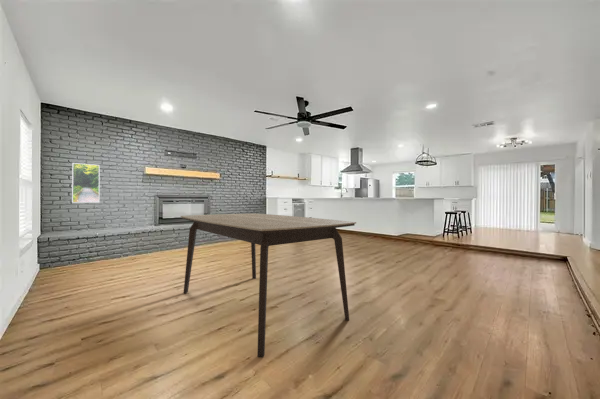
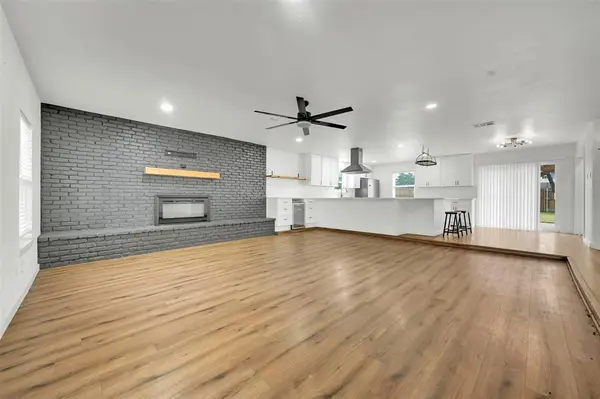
- dining table [180,212,357,359]
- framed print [71,162,101,204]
